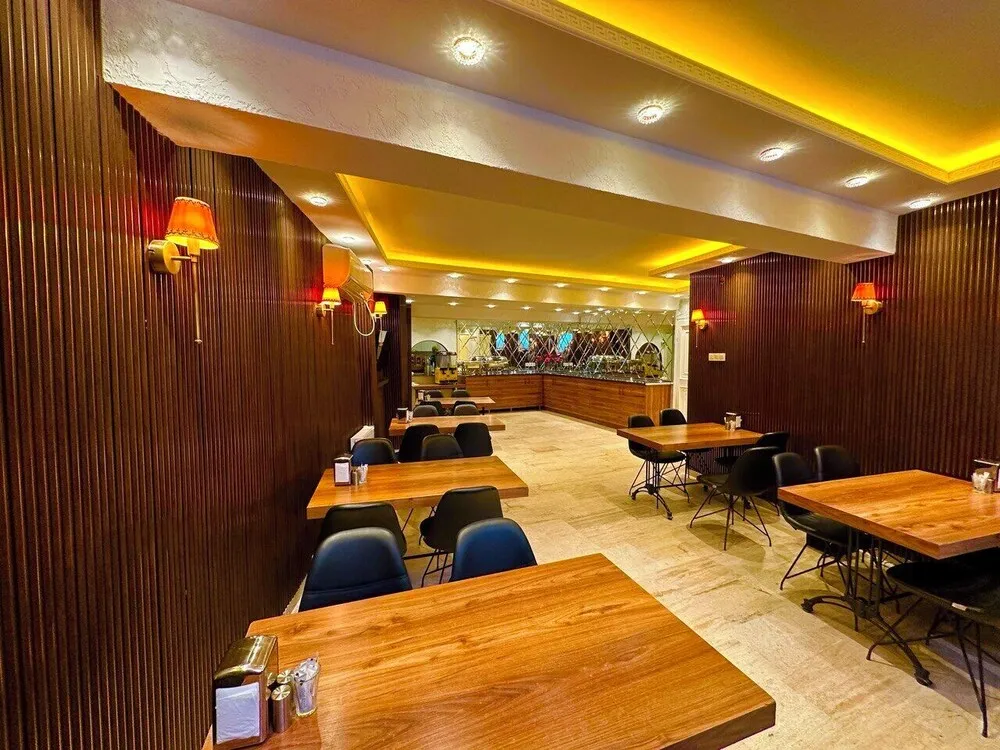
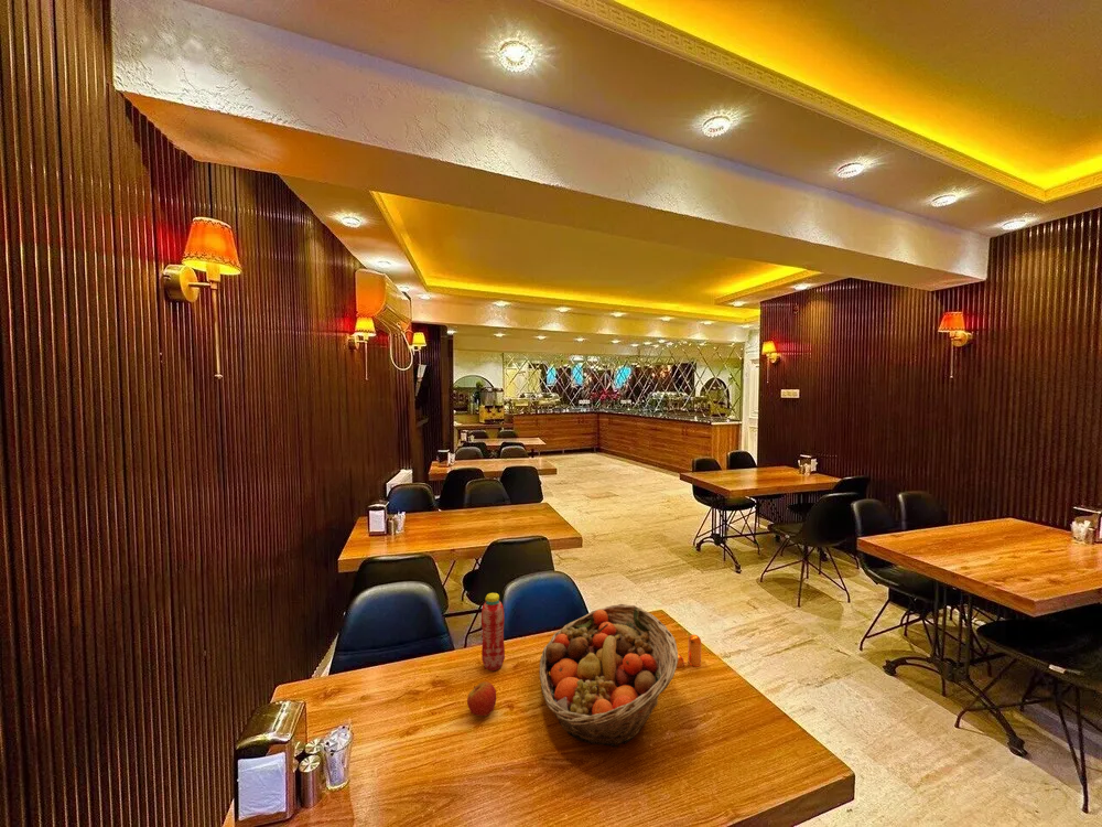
+ pepper shaker [677,633,702,668]
+ fruit basket [539,603,679,749]
+ apple [466,680,497,717]
+ water bottle [480,592,506,672]
